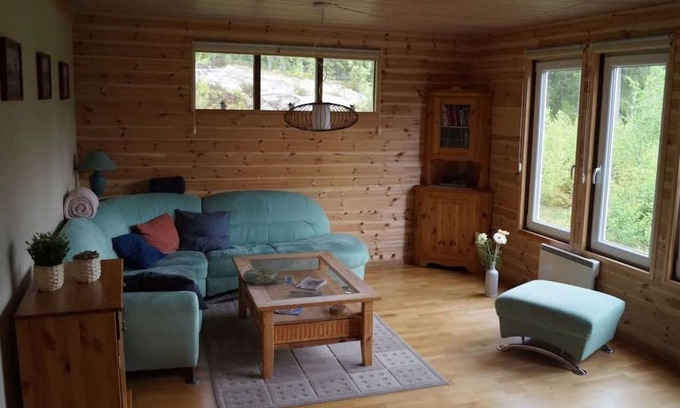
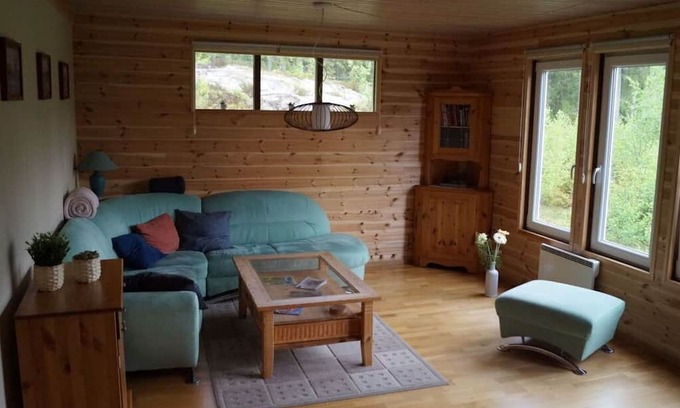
- decorative bowl [242,267,279,285]
